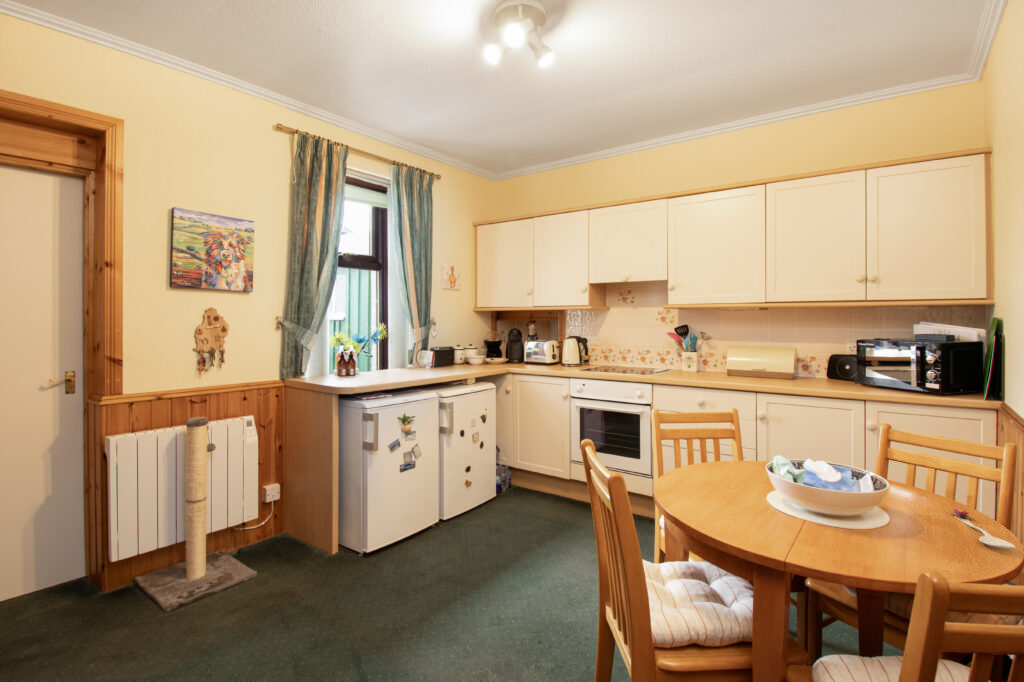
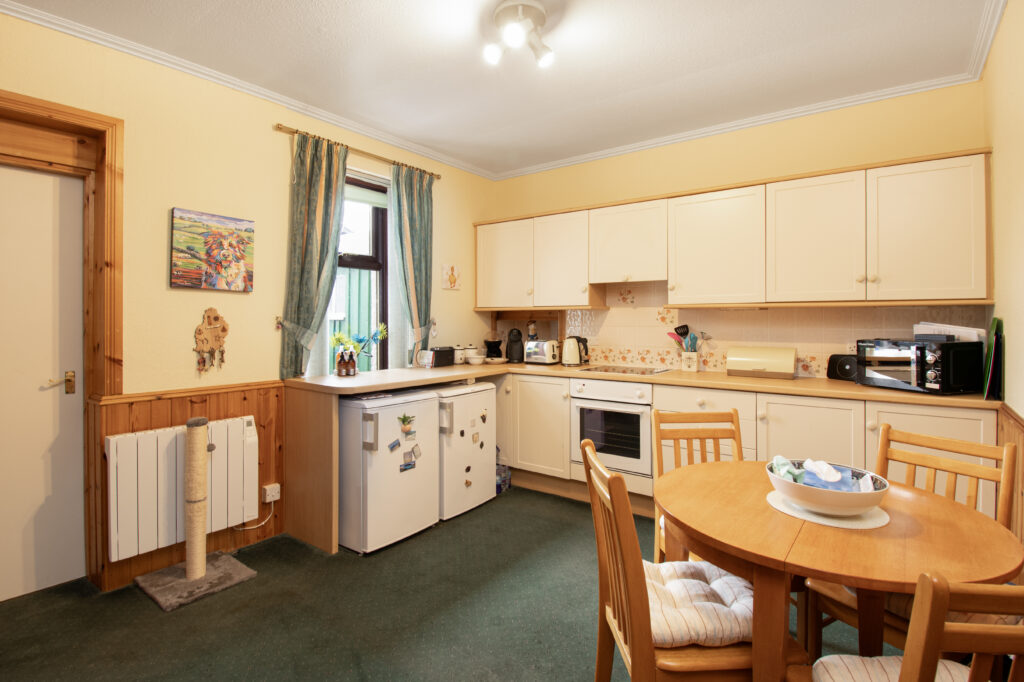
- spoon [951,508,1017,550]
